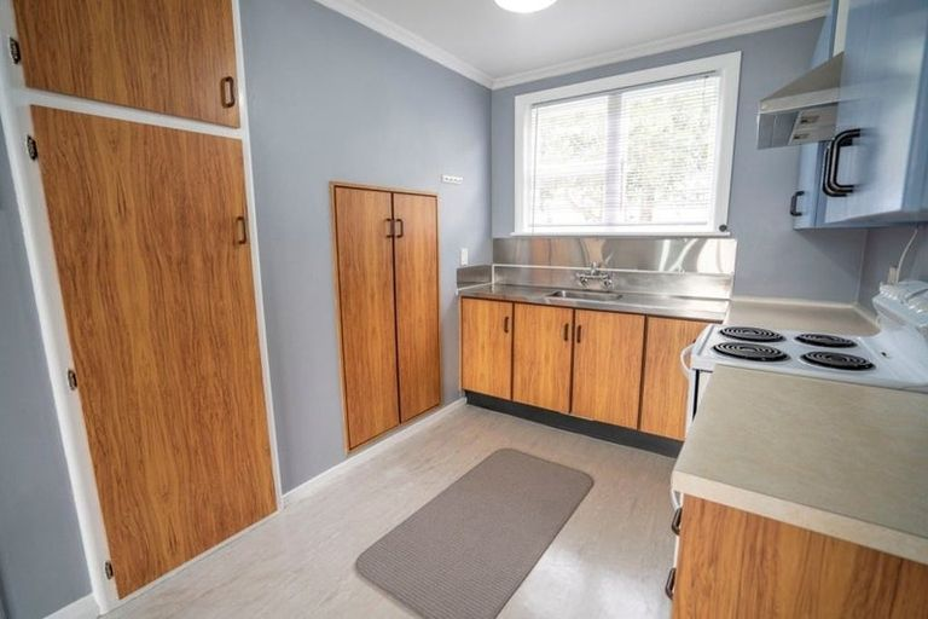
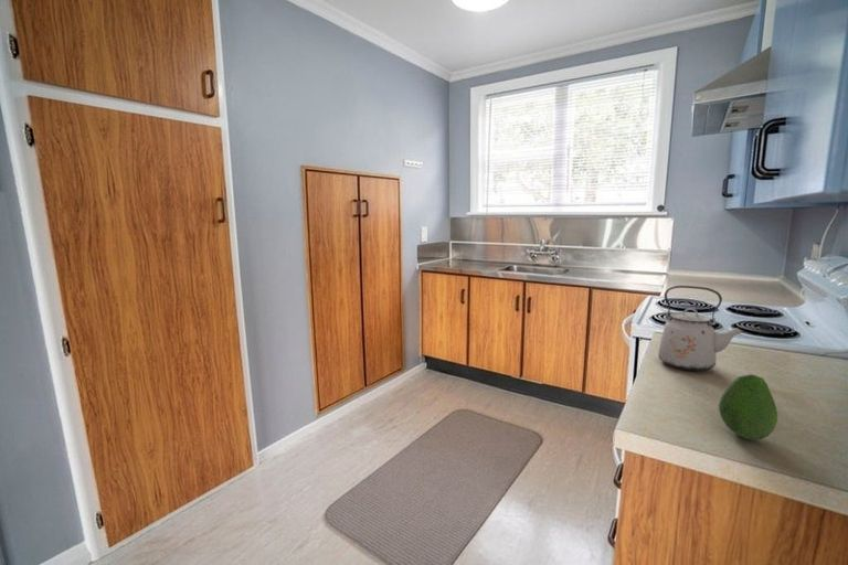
+ kettle [657,285,745,372]
+ fruit [718,373,778,440]
